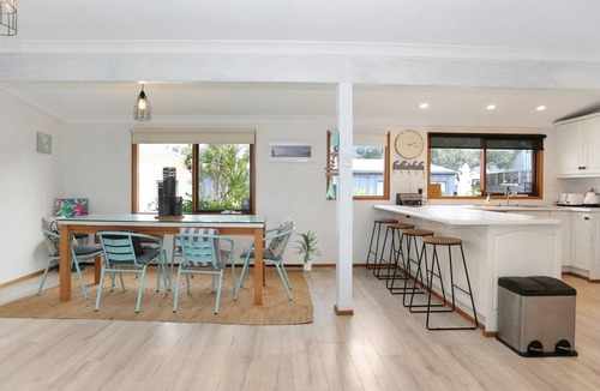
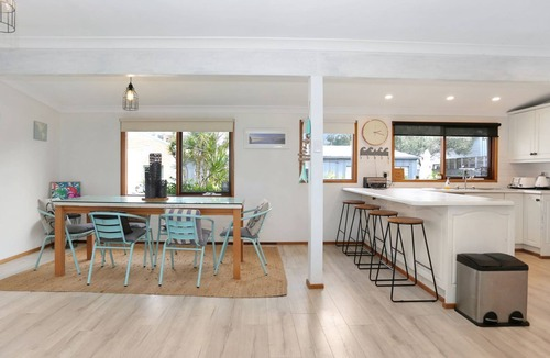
- indoor plant [293,229,323,272]
